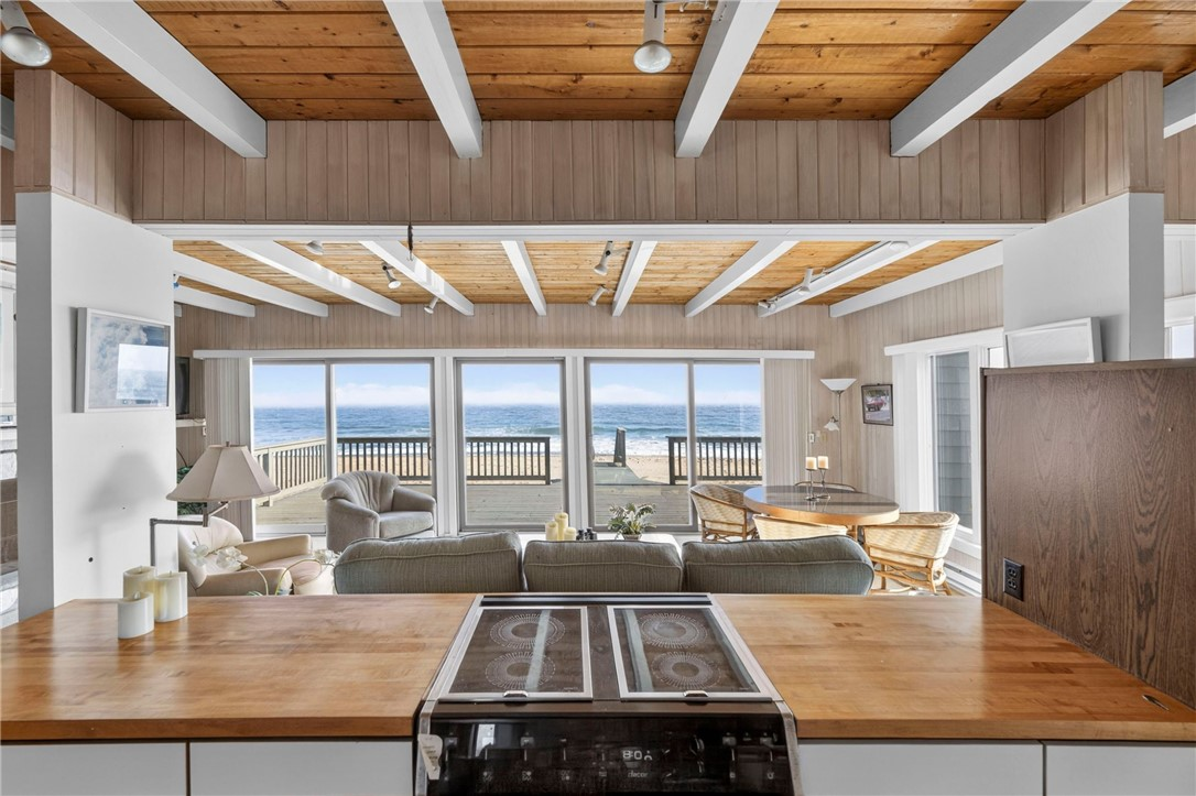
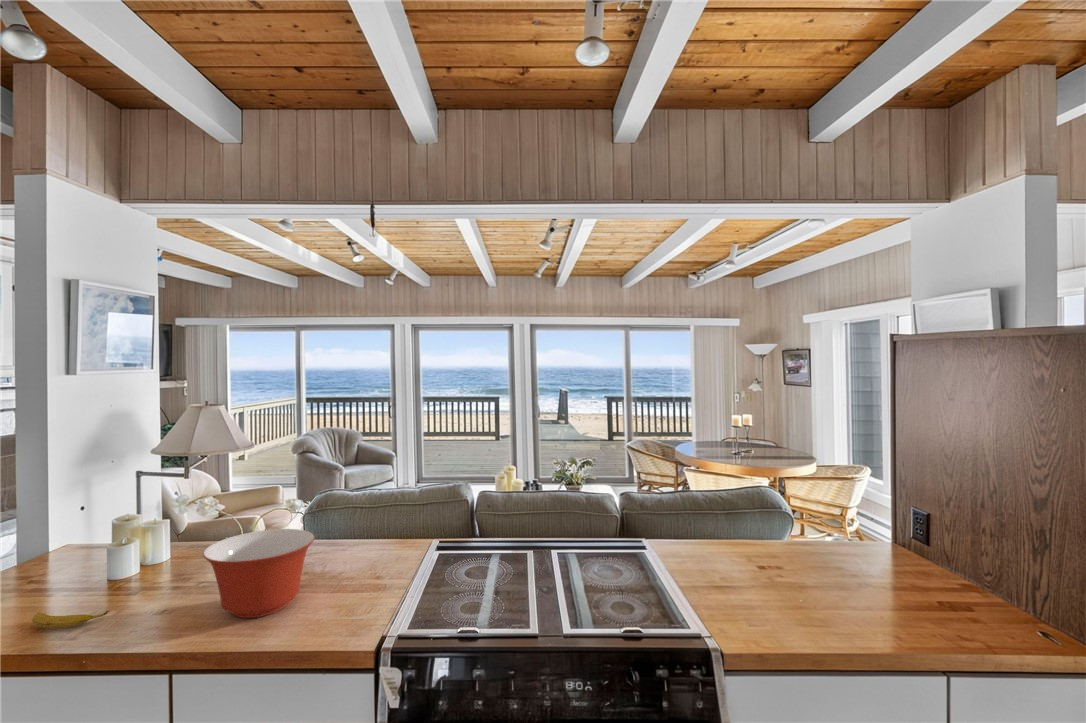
+ banana [31,609,111,630]
+ mixing bowl [202,528,316,619]
